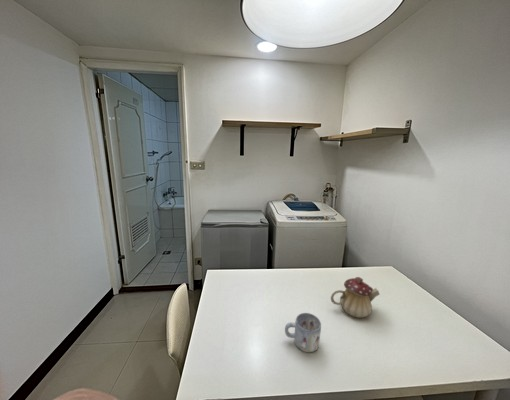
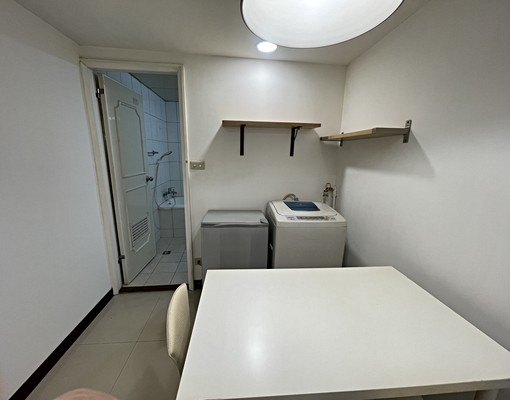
- mug [284,312,322,353]
- teapot [330,276,381,319]
